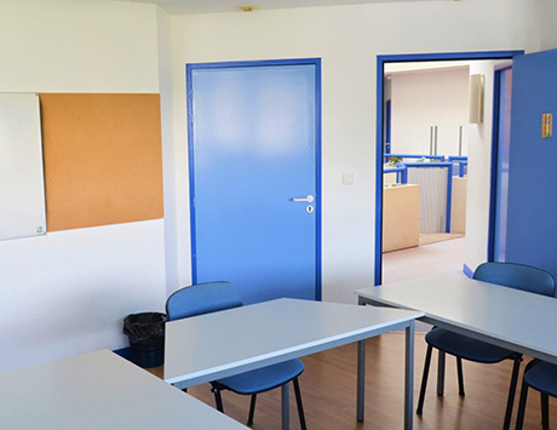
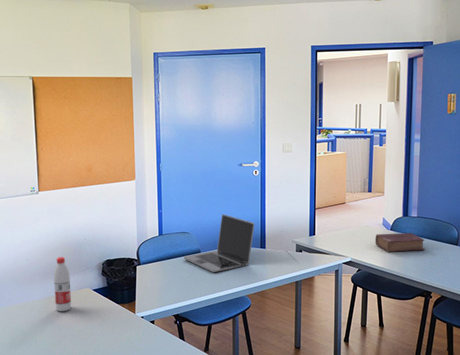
+ laptop [183,213,255,273]
+ water bottle [53,256,72,312]
+ book [374,232,426,253]
